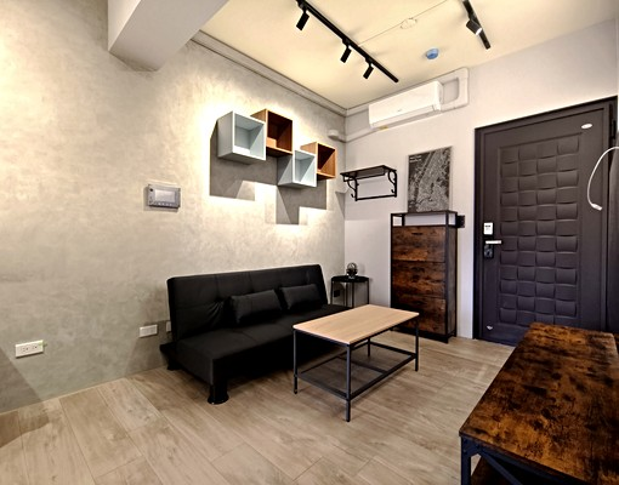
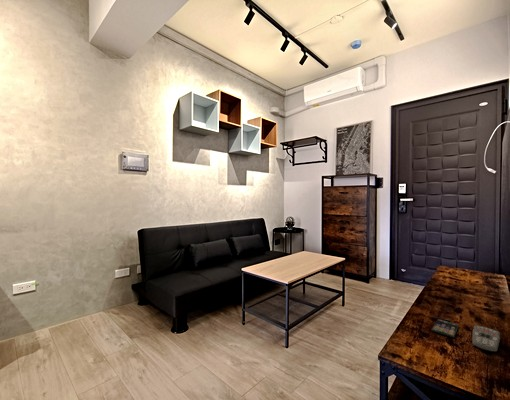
+ smartphone [431,318,460,338]
+ remote control [471,324,501,353]
